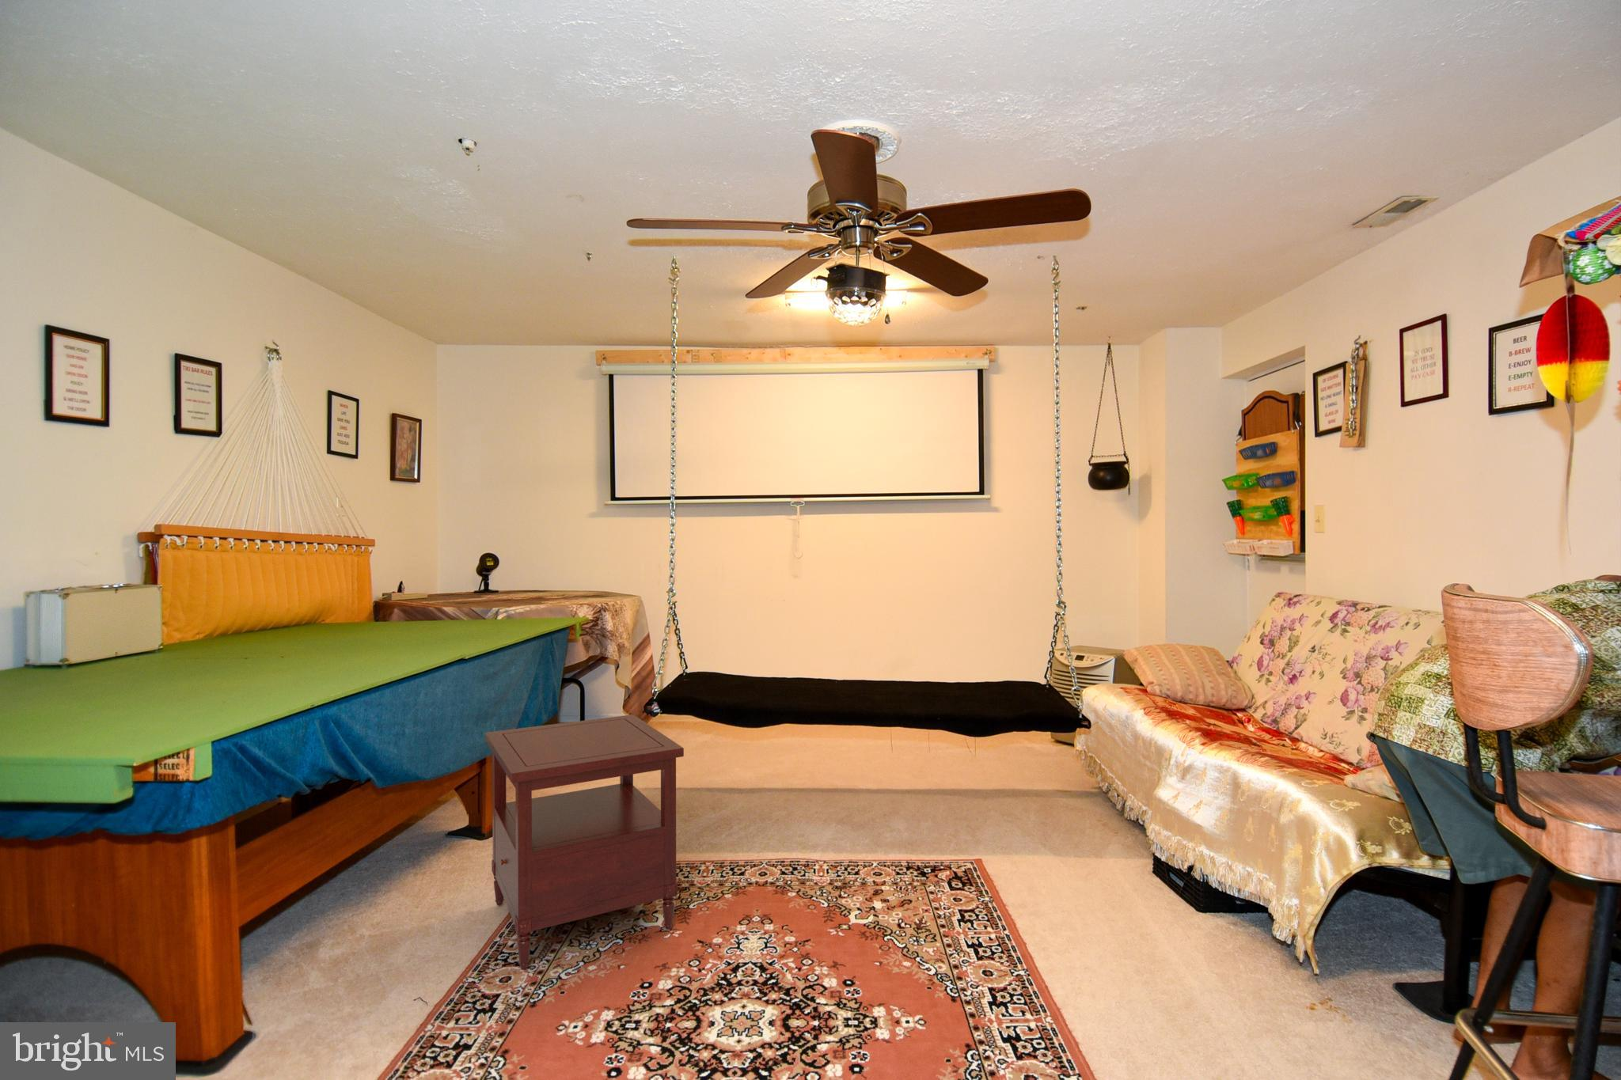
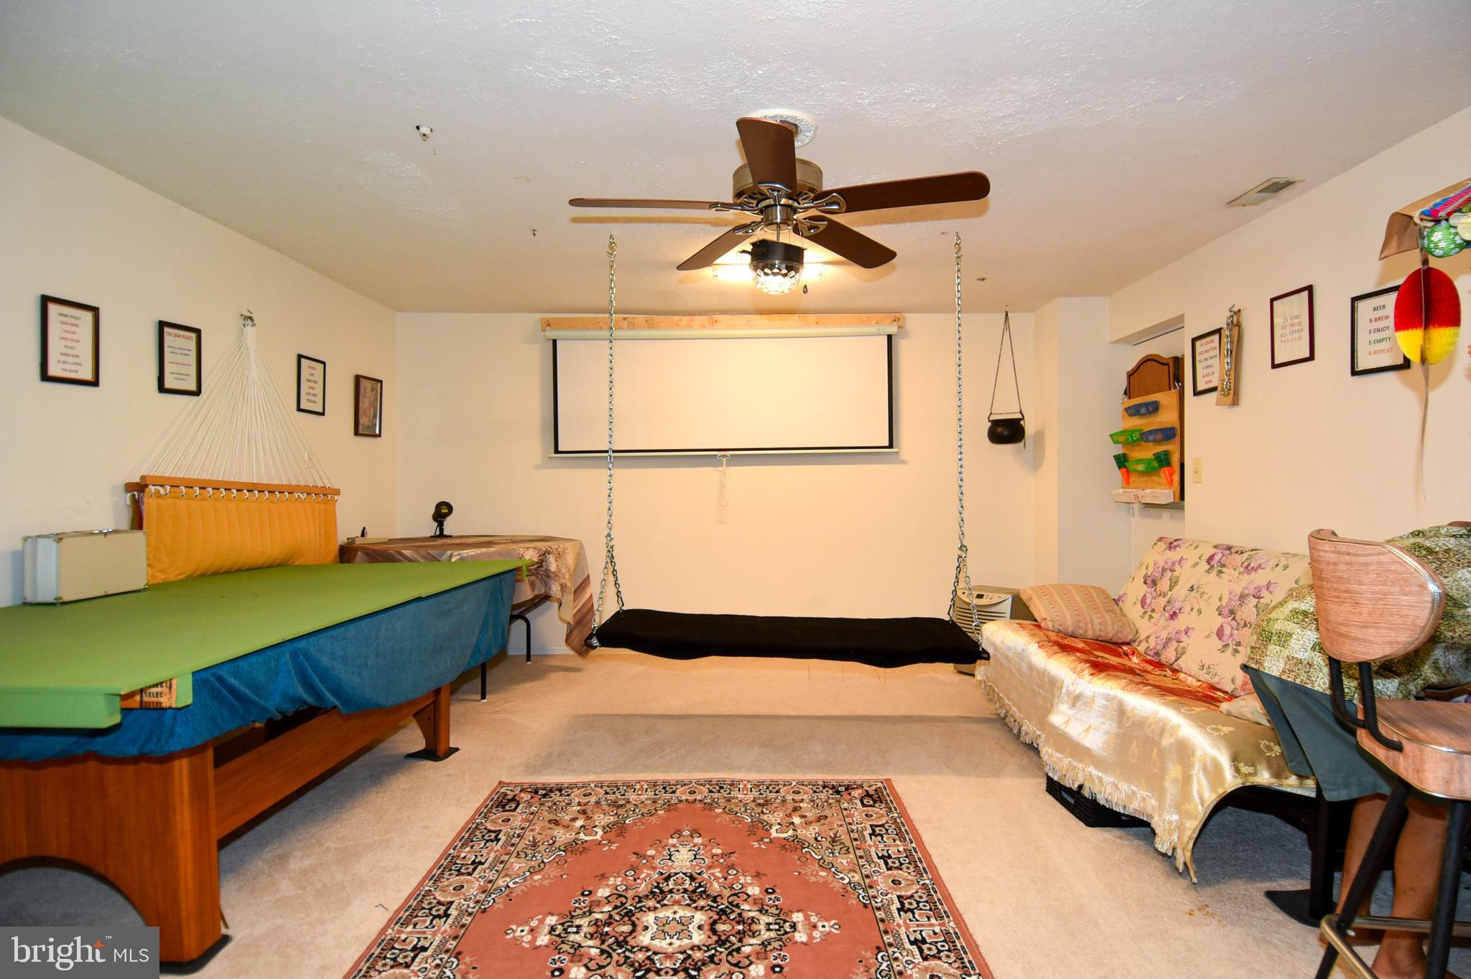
- side table [484,714,685,970]
